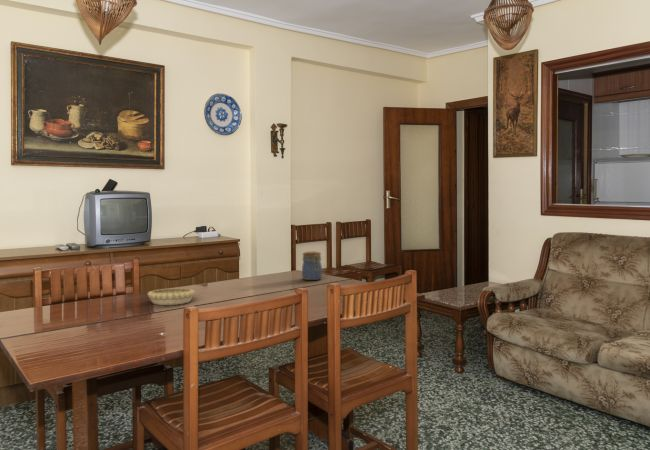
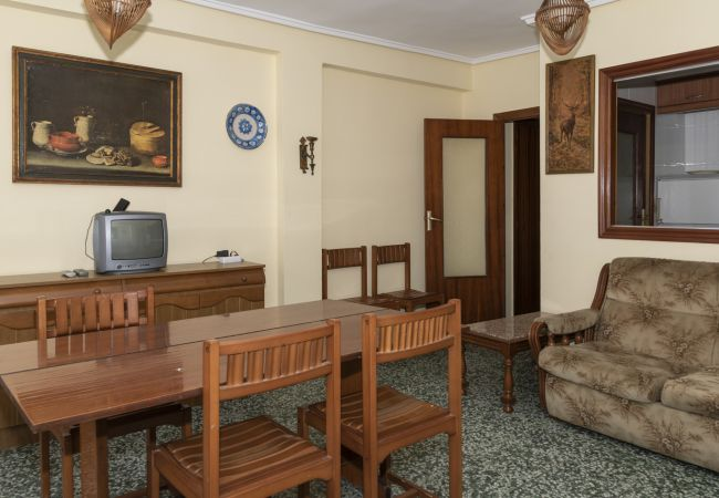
- decorative bowl [147,287,196,306]
- jar [301,251,323,281]
